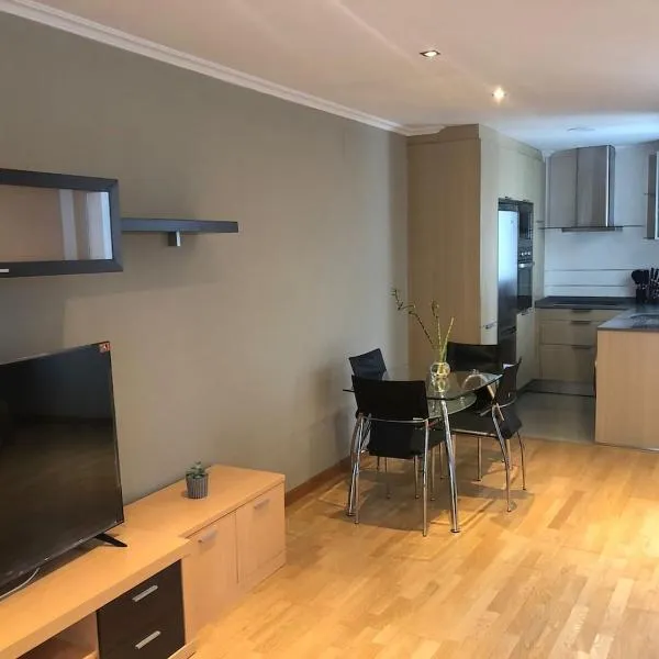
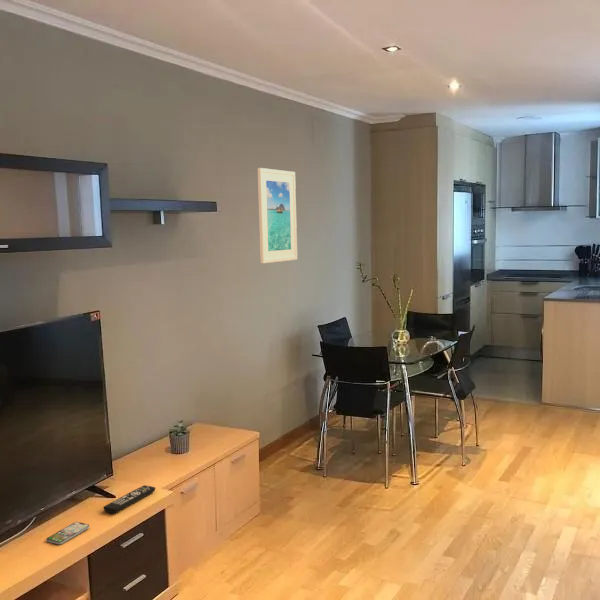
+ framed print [256,167,298,264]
+ remote control [103,484,156,514]
+ smartphone [46,521,90,545]
